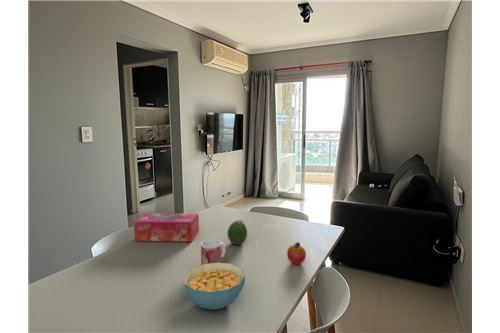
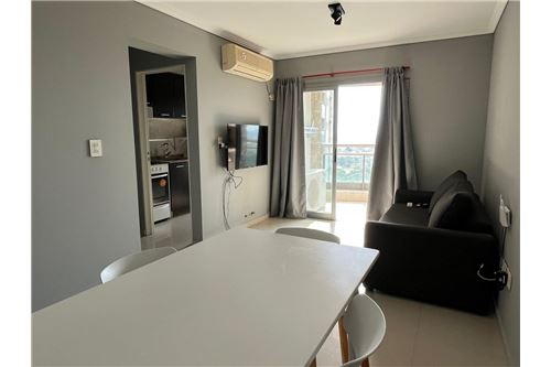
- fruit [226,219,248,246]
- cereal bowl [183,262,246,311]
- mug [200,238,226,265]
- tissue box [133,212,200,243]
- fruit [286,241,307,265]
